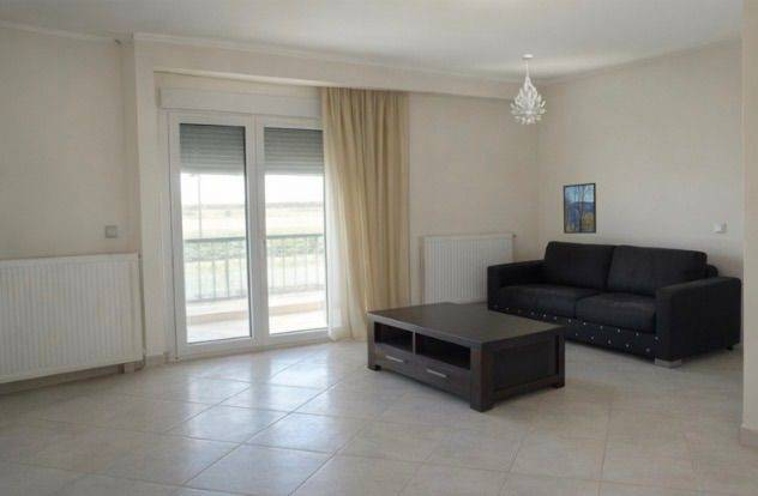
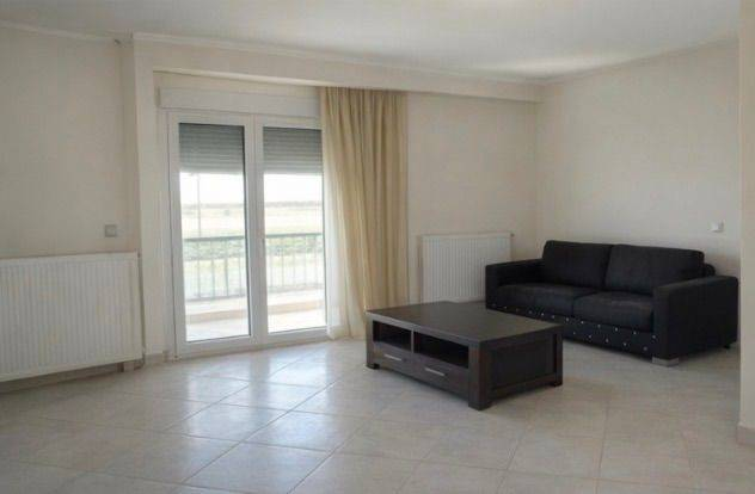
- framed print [563,182,597,235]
- chandelier [509,54,547,127]
